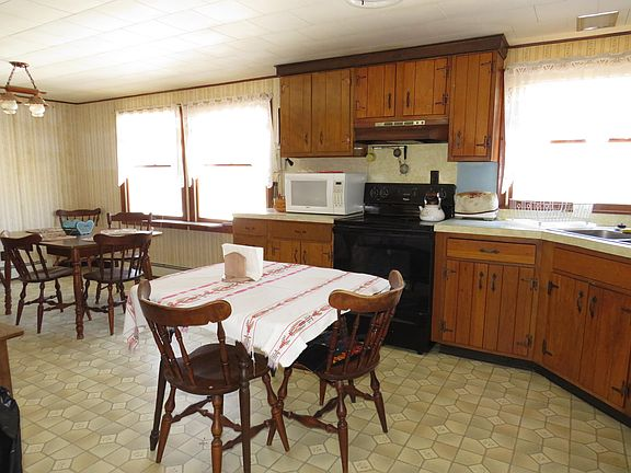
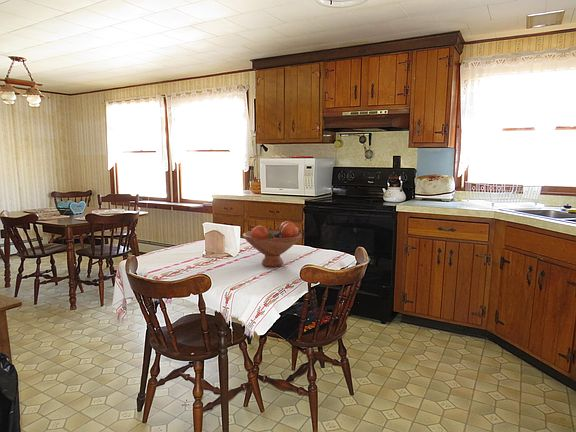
+ fruit bowl [242,220,303,268]
